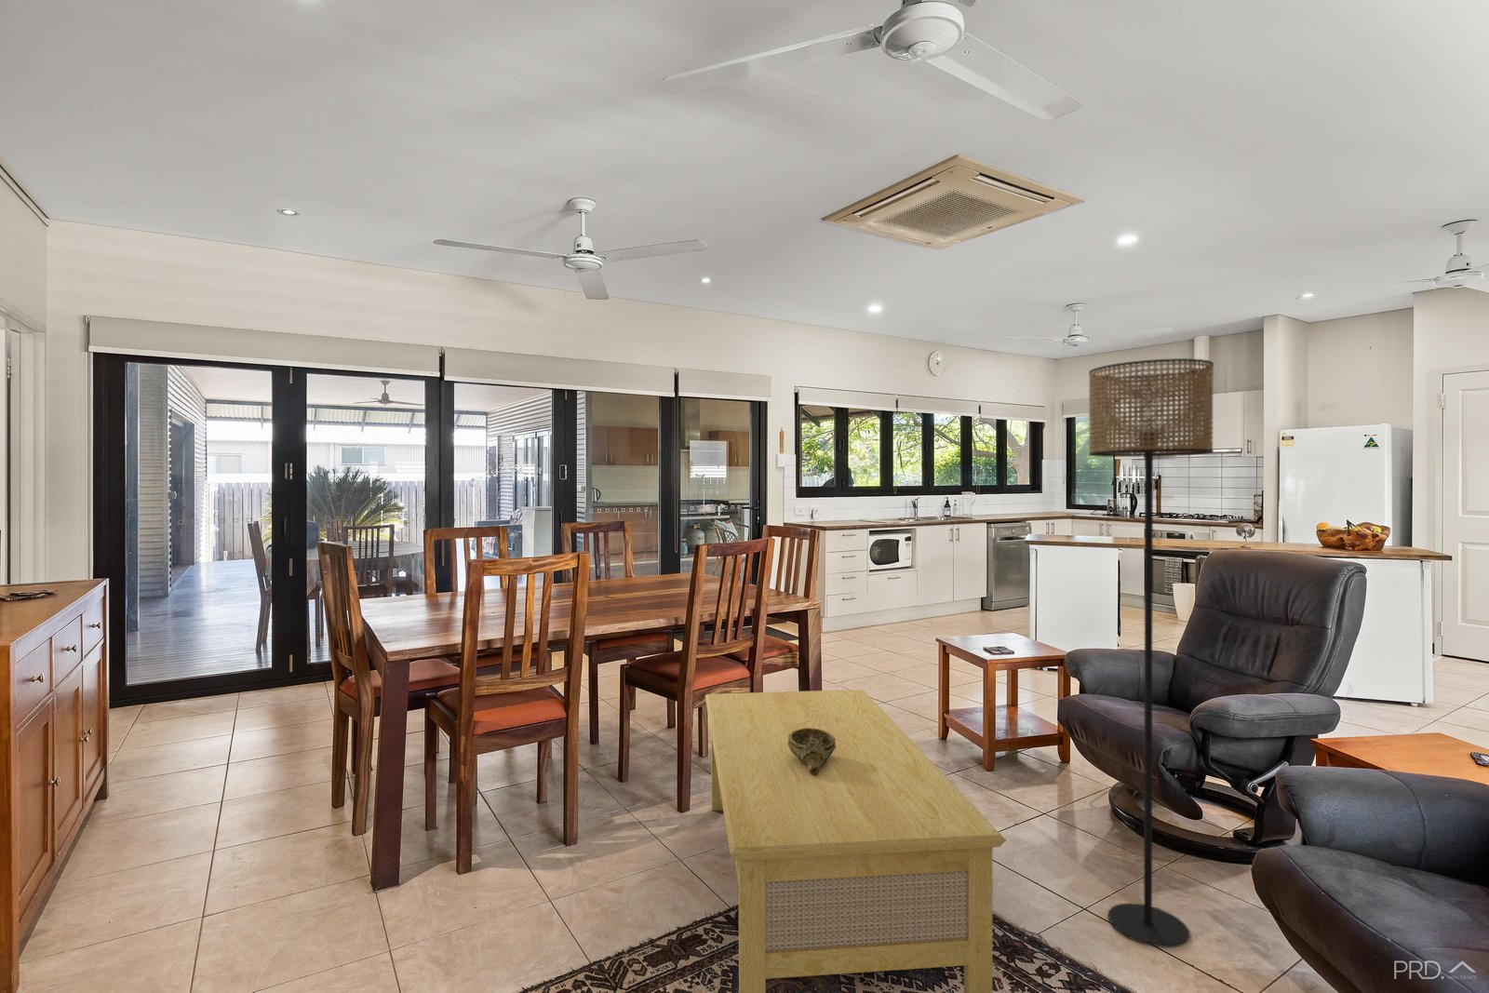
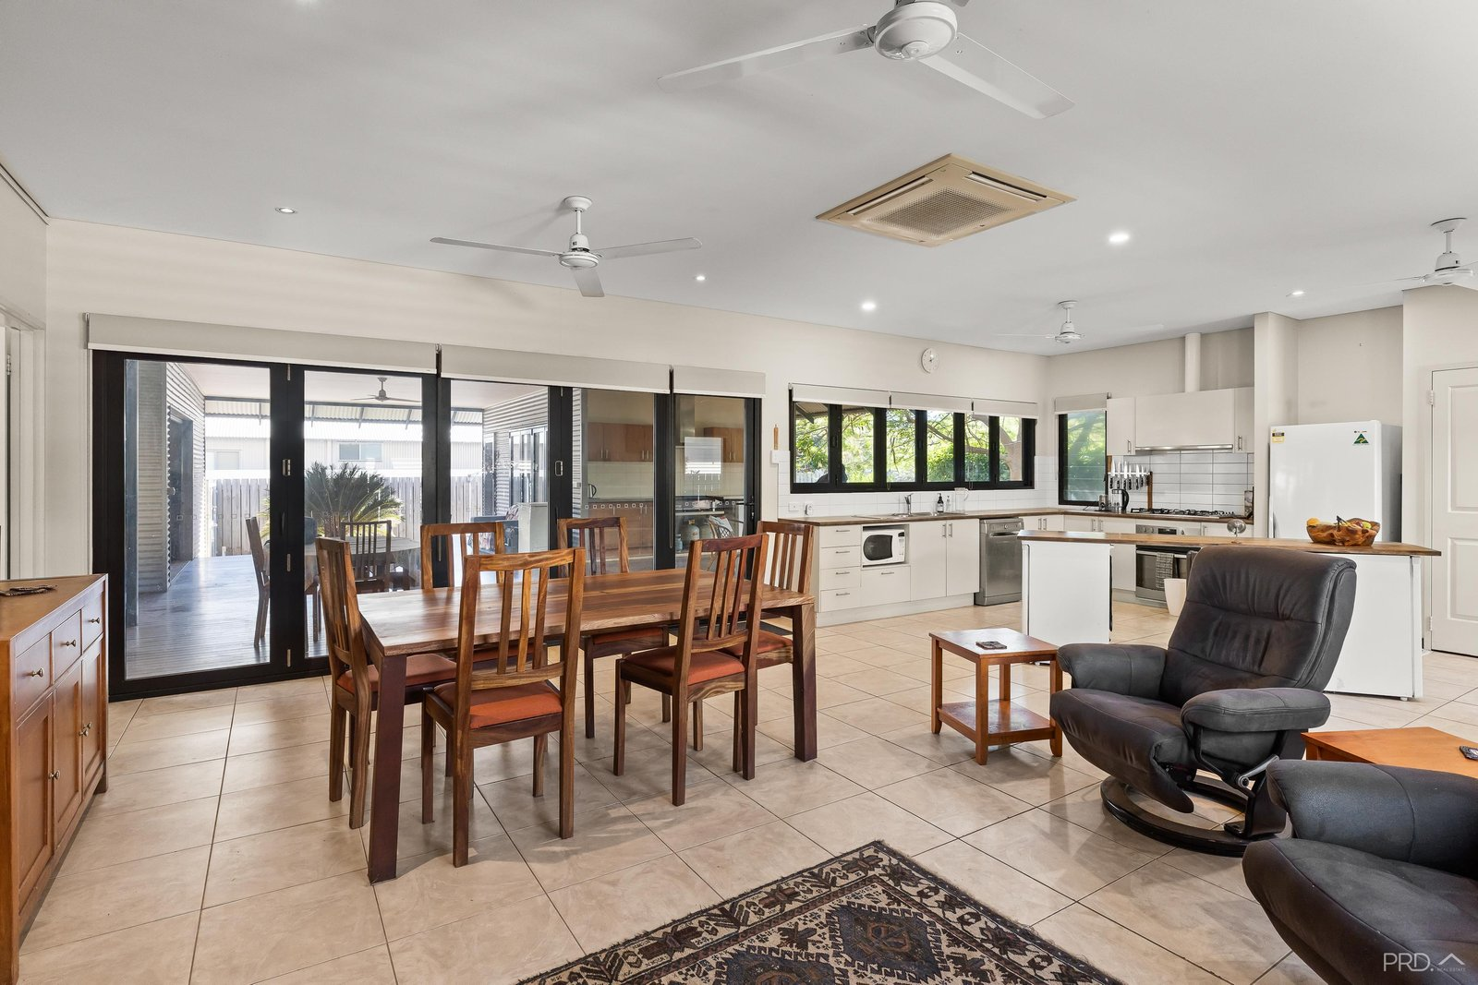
- decorative bowl [788,728,835,776]
- floor lamp [1088,357,1214,949]
- coffee table [705,688,1007,993]
